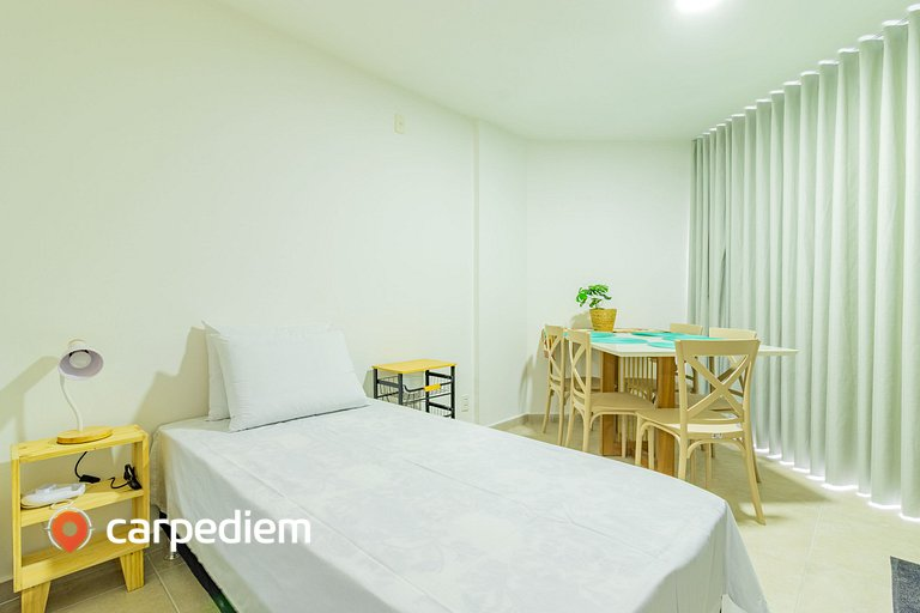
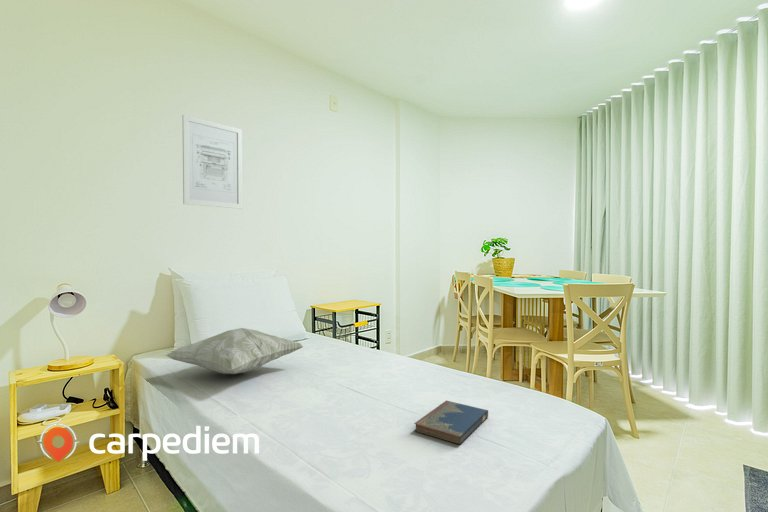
+ wall art [181,114,244,210]
+ hardcover book [413,399,489,445]
+ decorative pillow [164,327,304,375]
